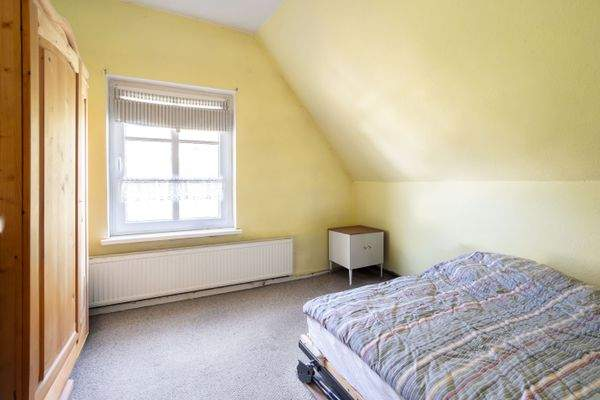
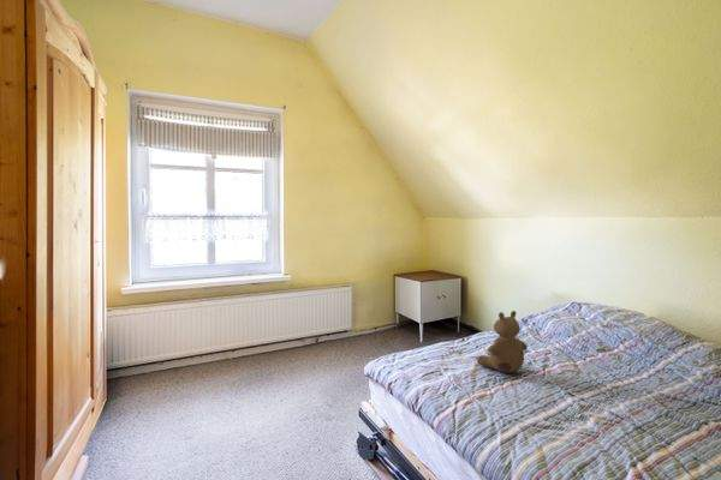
+ stuffed bear [476,310,529,374]
